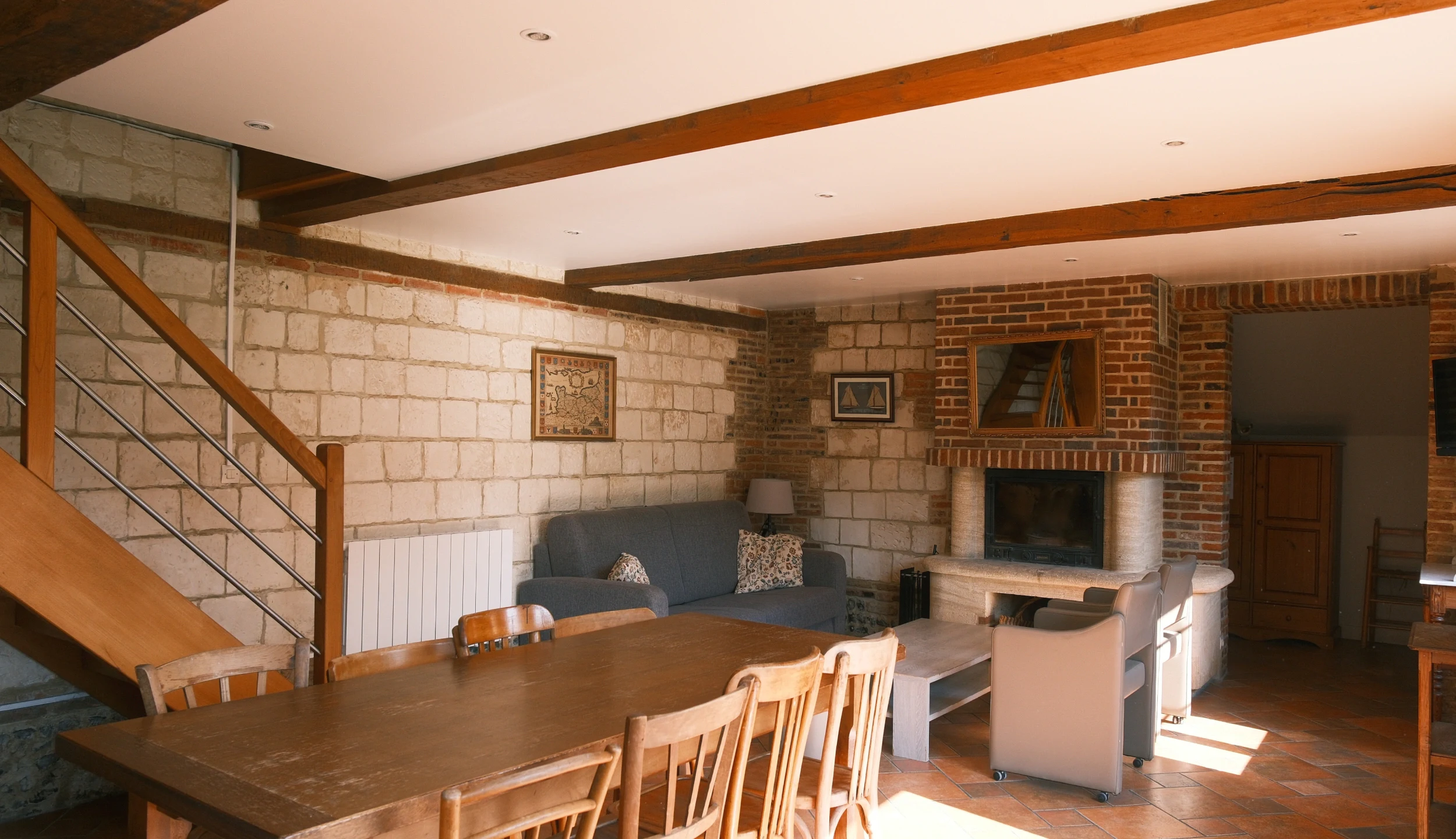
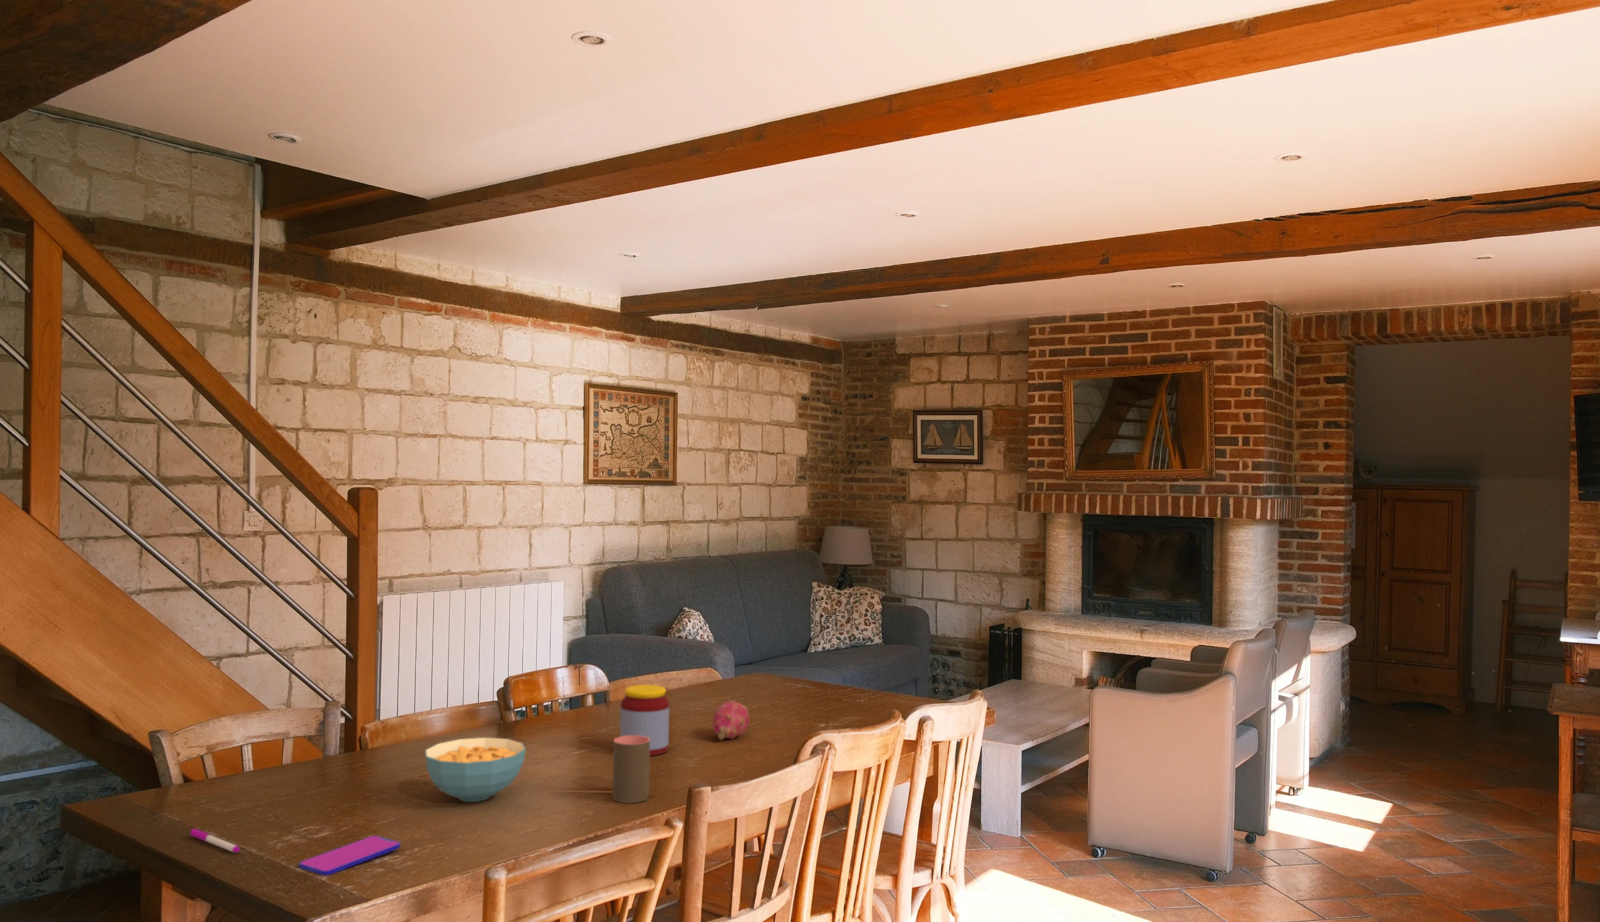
+ smartphone [299,835,401,876]
+ jar [620,684,670,757]
+ cereal bowl [424,737,526,803]
+ cup [612,735,651,803]
+ fruit [712,699,751,742]
+ pen [189,827,241,854]
